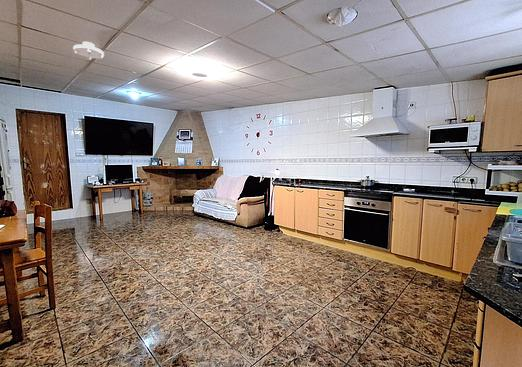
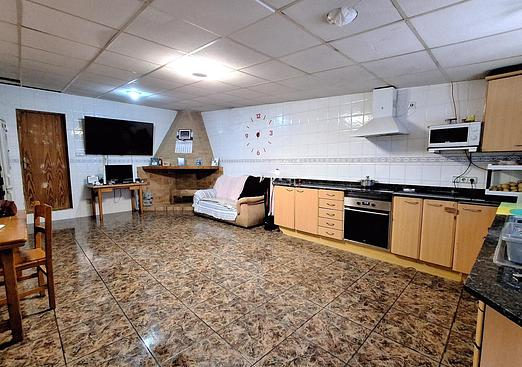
- ceiling light [72,41,105,60]
